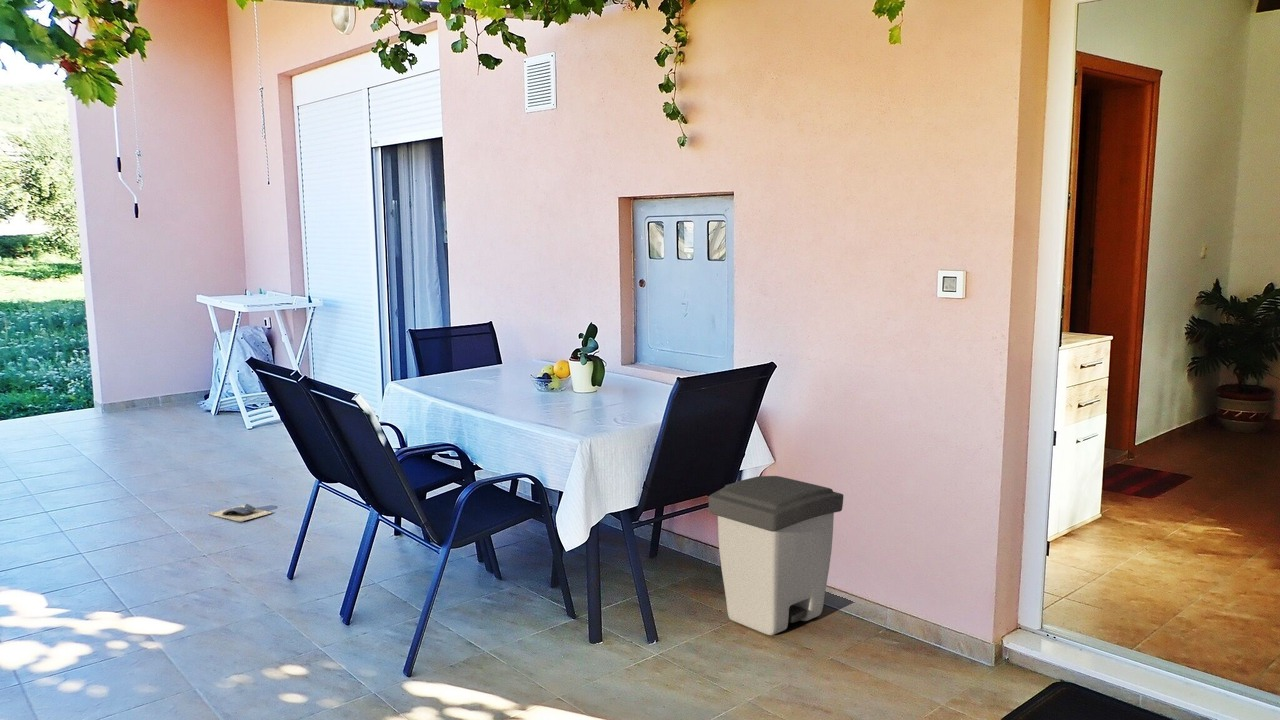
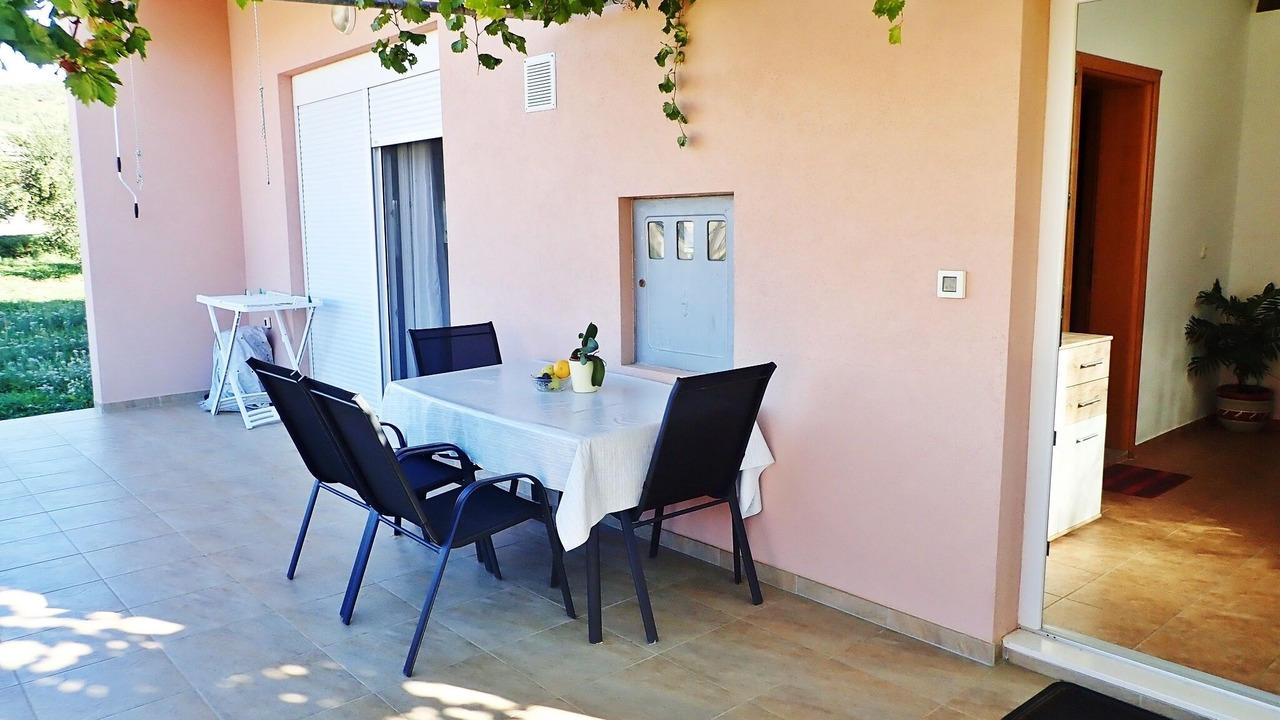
- trash can [707,475,844,636]
- shoe [207,503,273,523]
